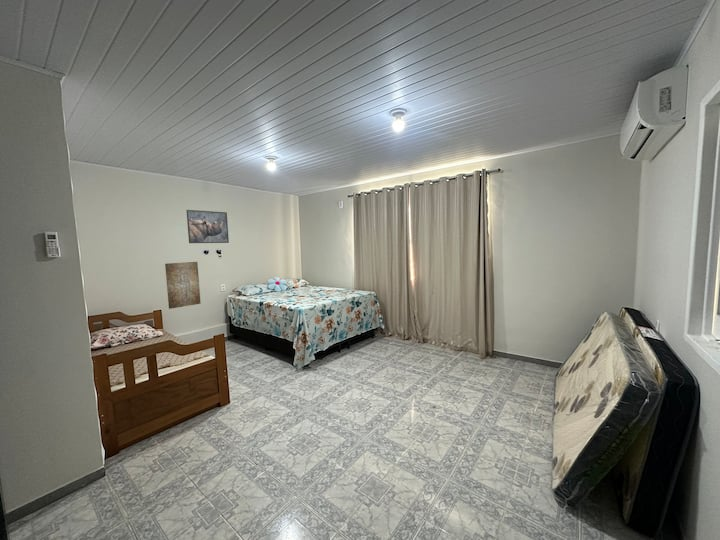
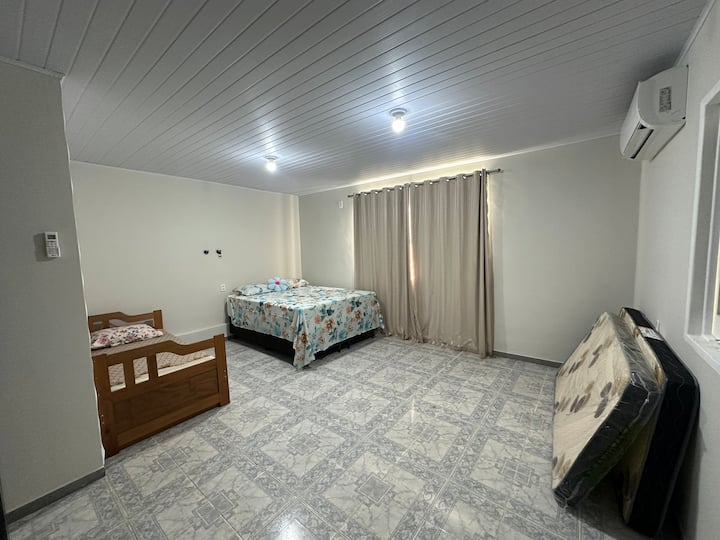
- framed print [186,209,230,244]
- wall art [164,261,202,310]
